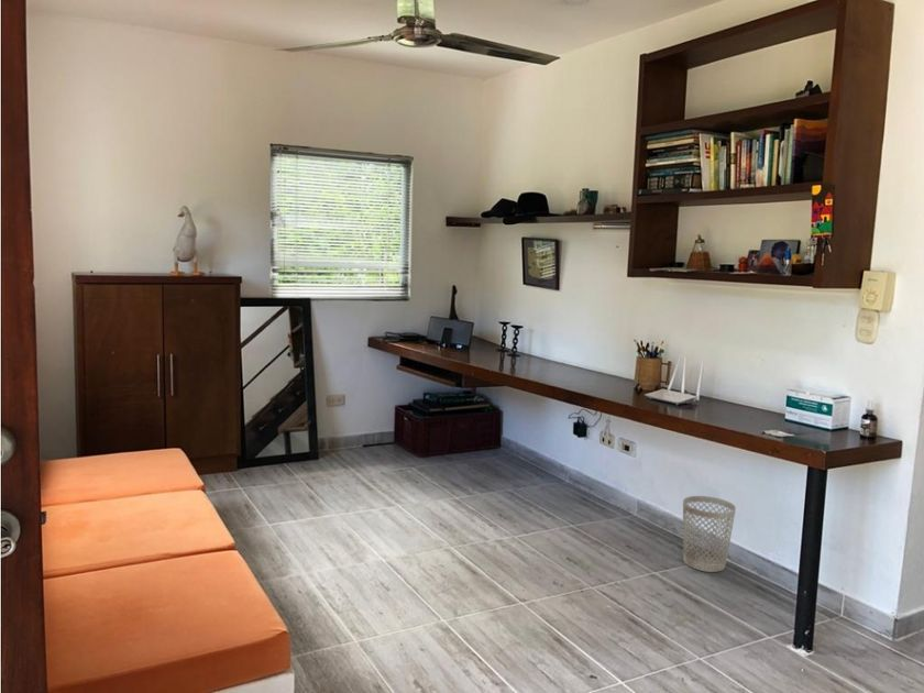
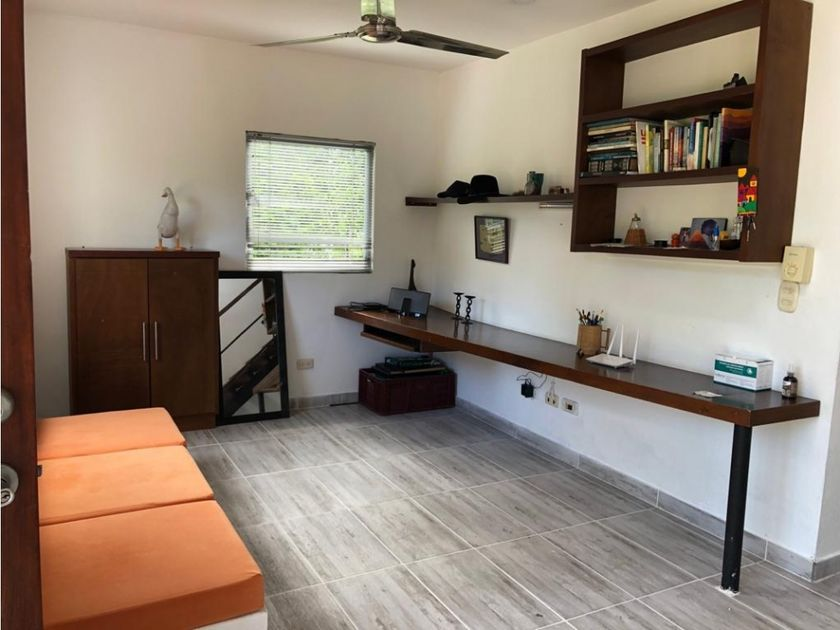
- wastebasket [682,495,737,573]
